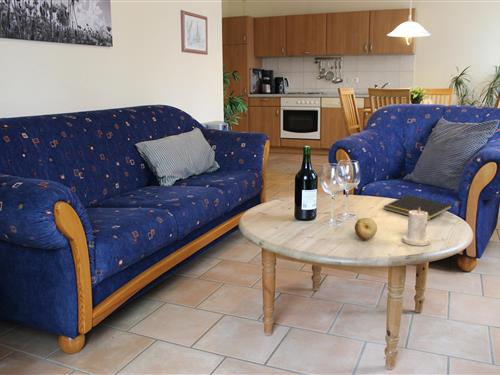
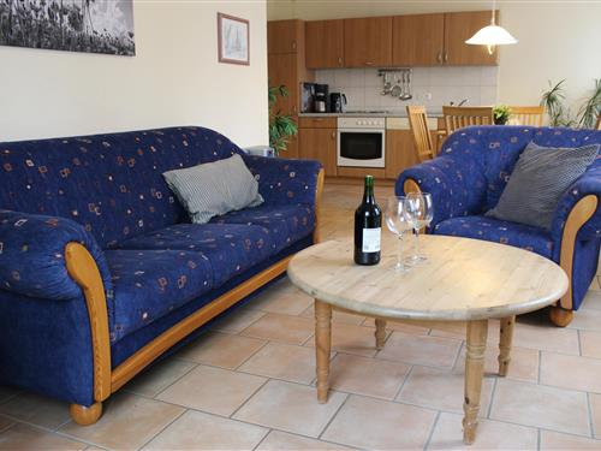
- fruit [354,217,378,241]
- candle [402,207,432,247]
- notepad [382,194,453,221]
